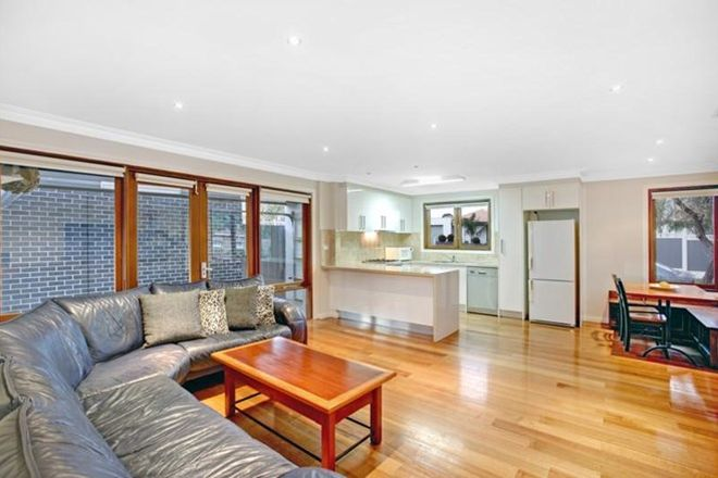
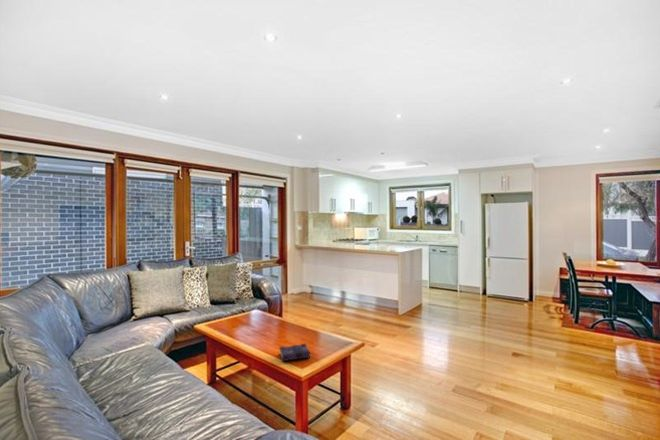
+ book [278,342,311,363]
